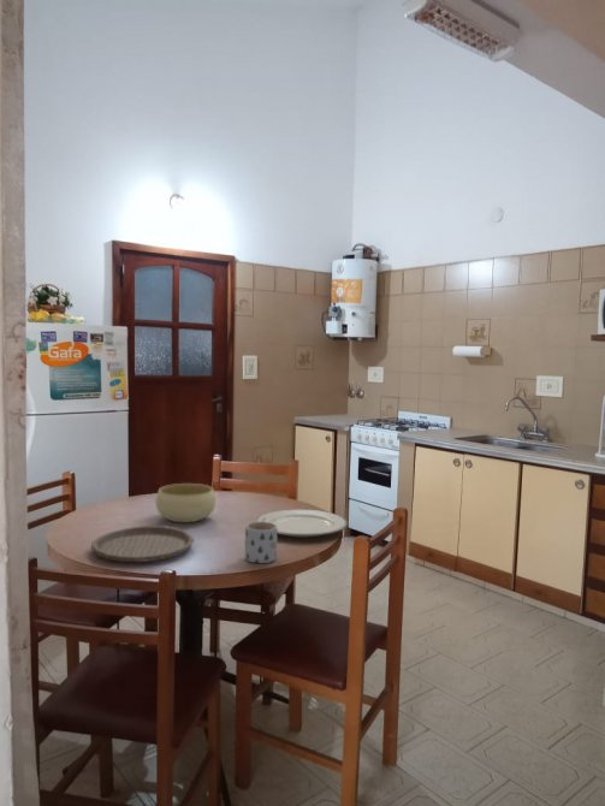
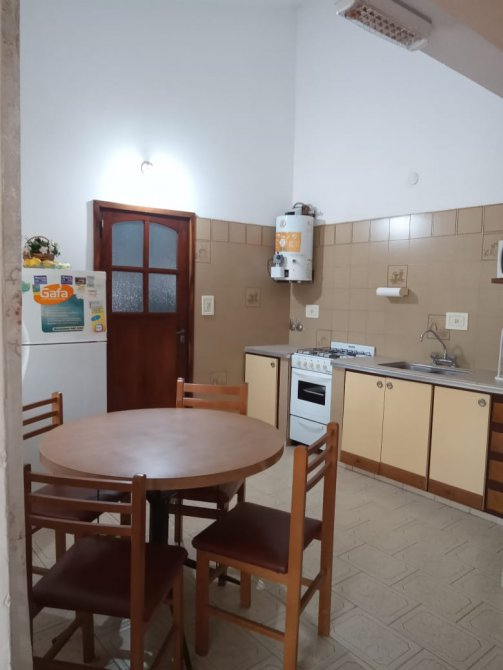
- chinaware [255,508,348,538]
- mug [244,521,278,564]
- plate [90,525,195,563]
- bowl [154,482,217,523]
